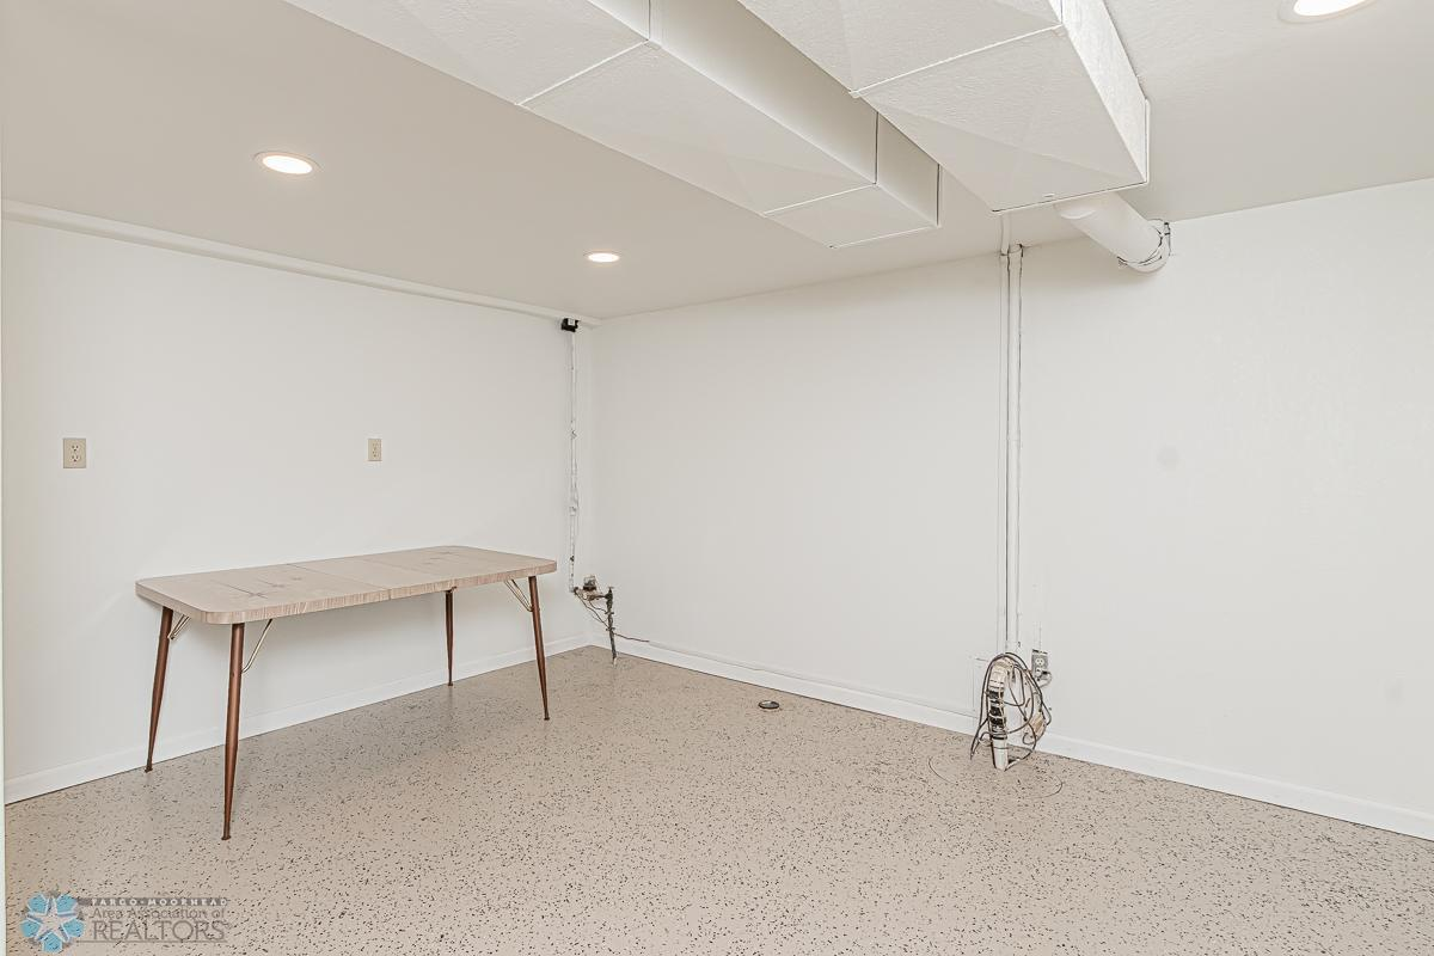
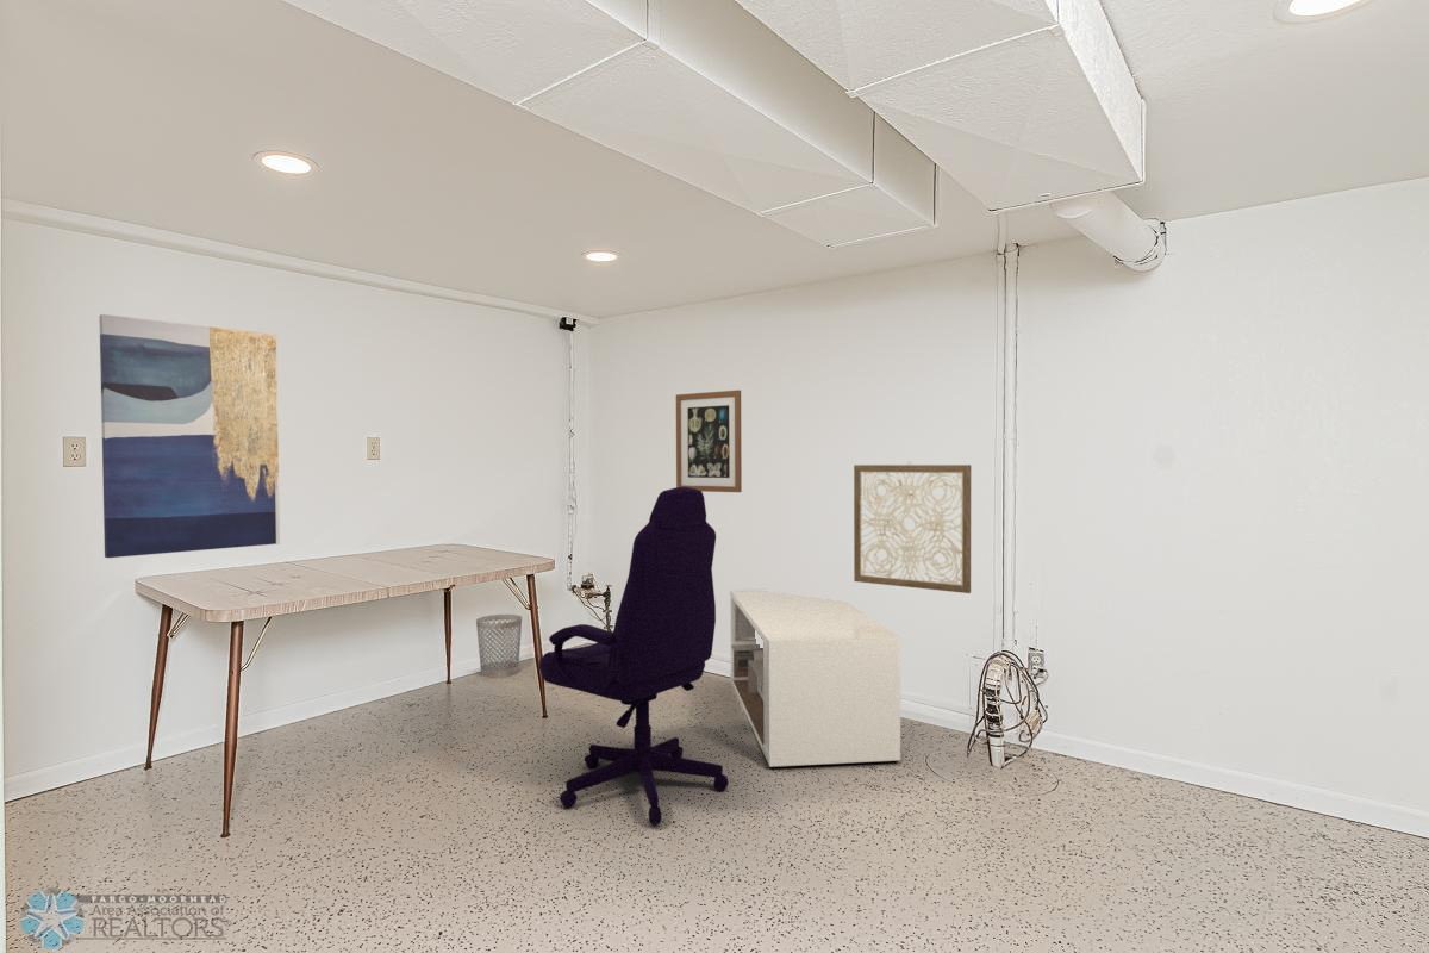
+ wall art [99,313,281,559]
+ wastebasket [475,613,523,679]
+ wall art [853,461,972,594]
+ office chair [538,487,730,826]
+ storage cabinet [729,588,901,768]
+ wall art [675,388,743,493]
